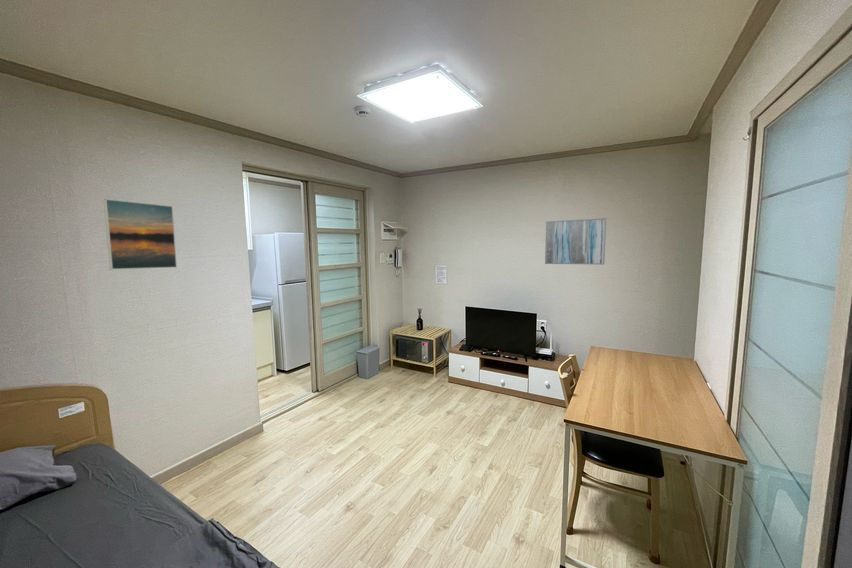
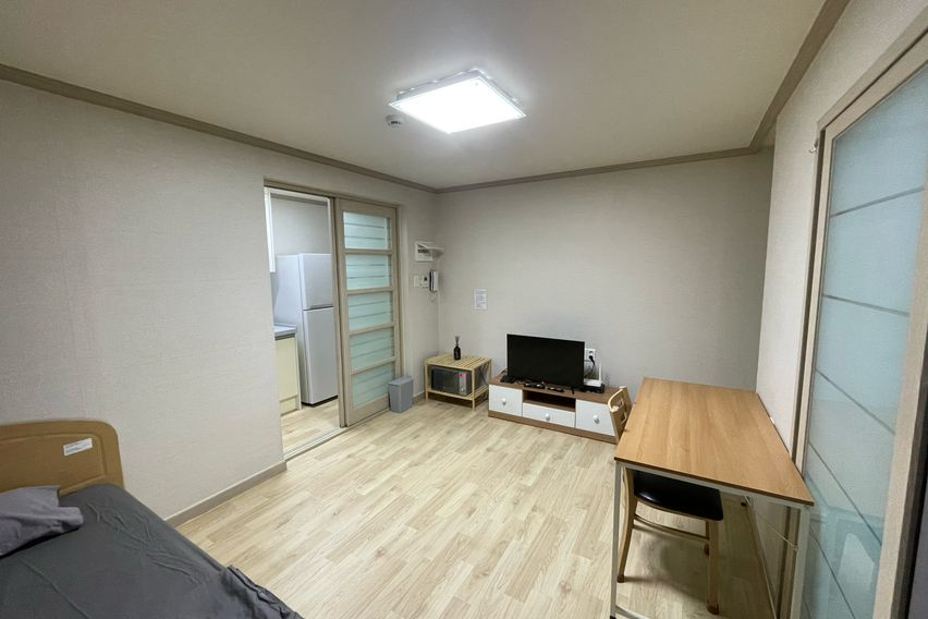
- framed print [103,198,178,270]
- wall art [544,217,607,266]
